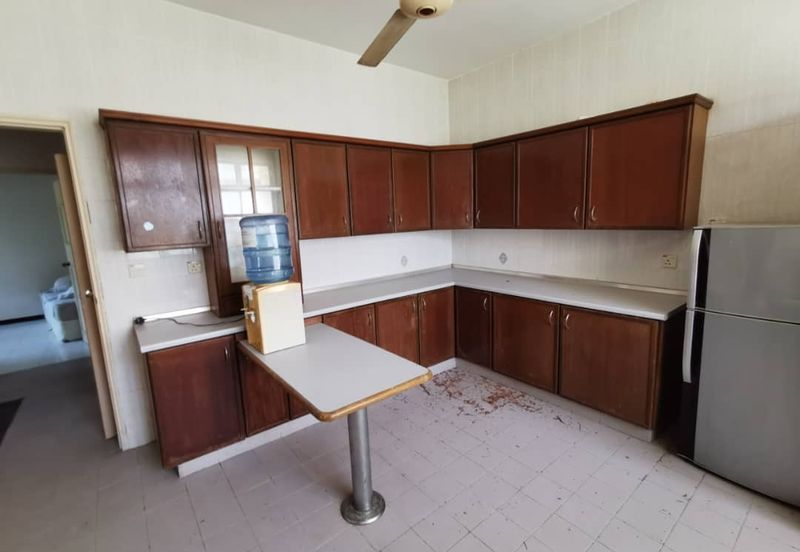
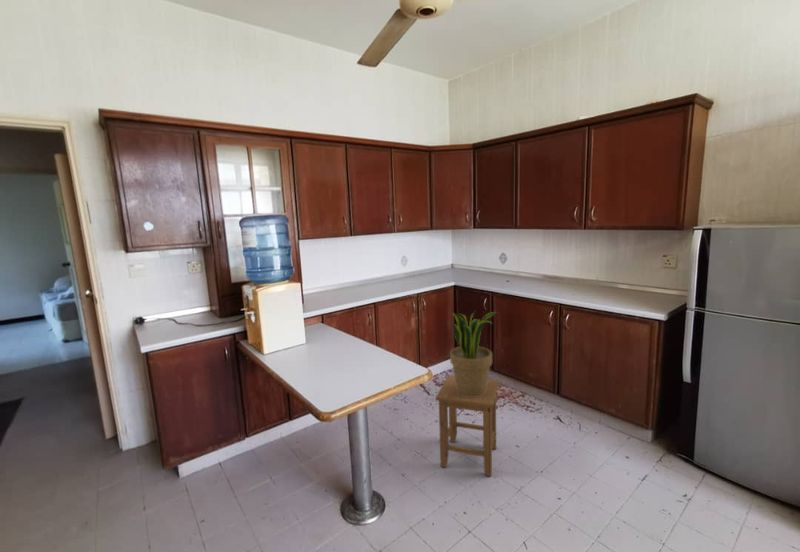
+ potted plant [449,311,499,397]
+ stool [435,375,500,477]
